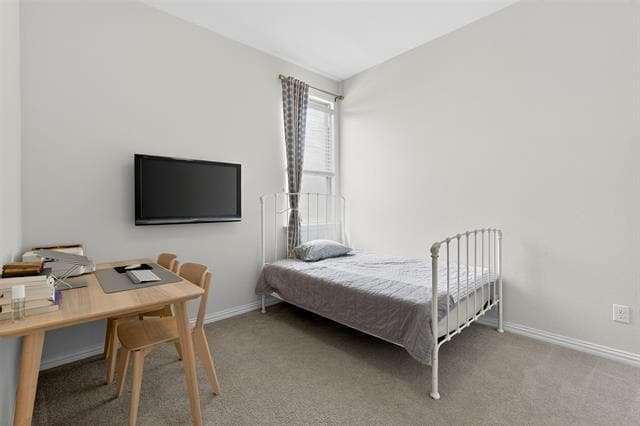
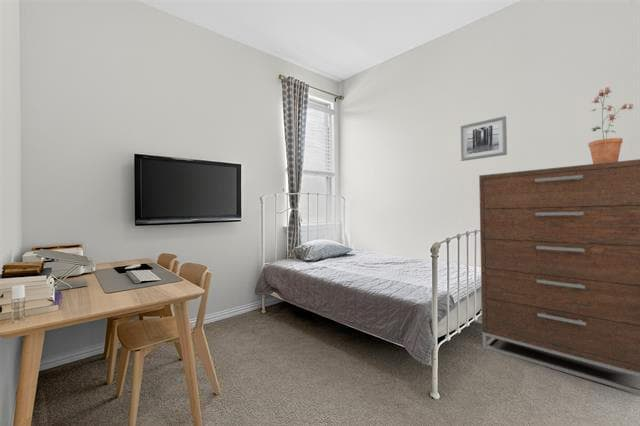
+ wall art [459,115,508,162]
+ dresser [478,158,640,395]
+ potted plant [587,86,634,164]
